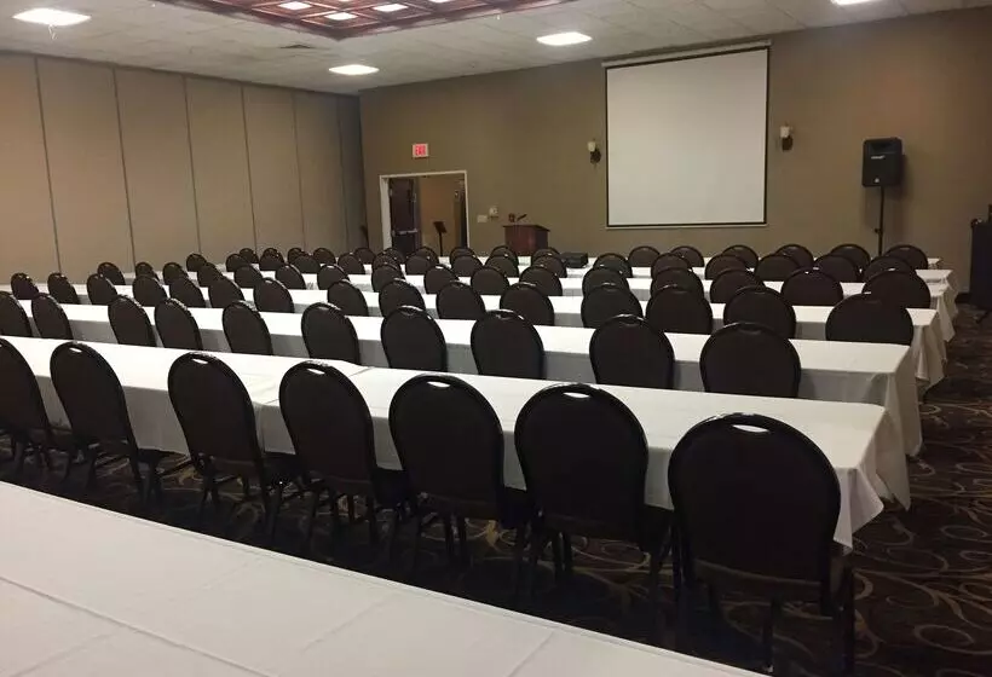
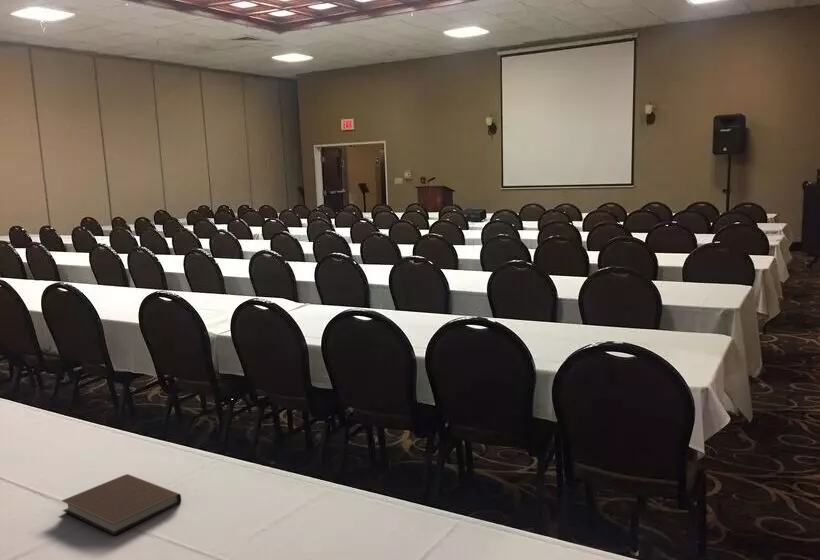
+ notebook [61,473,182,536]
